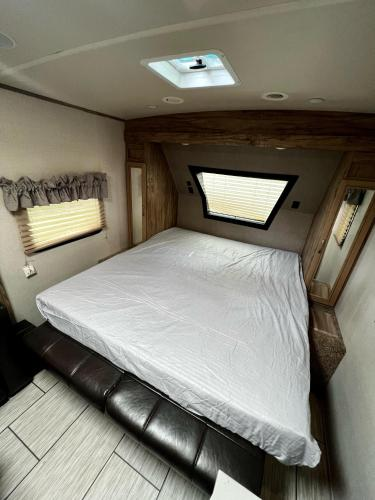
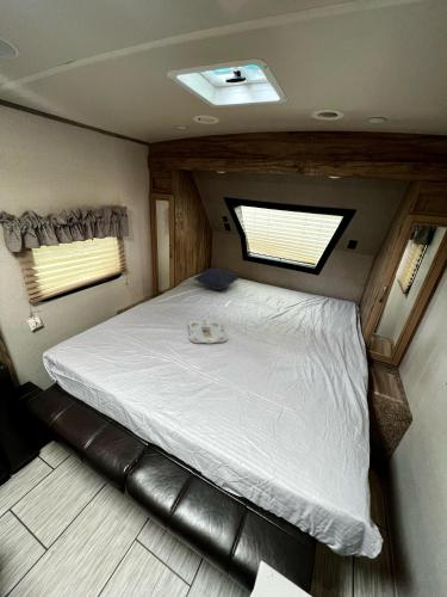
+ pillow [193,267,240,291]
+ serving tray [187,319,228,344]
